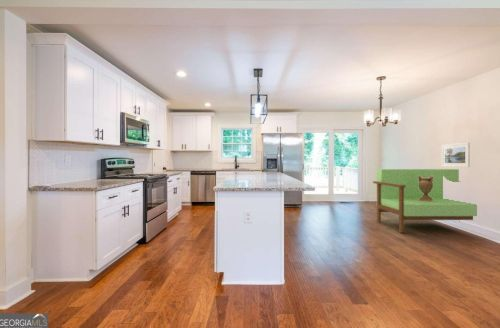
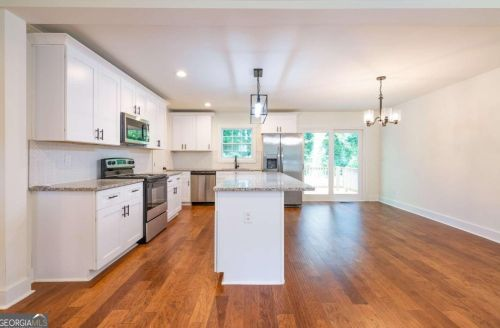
- decorative urn [418,176,434,202]
- sofa [372,168,478,234]
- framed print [441,142,471,168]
